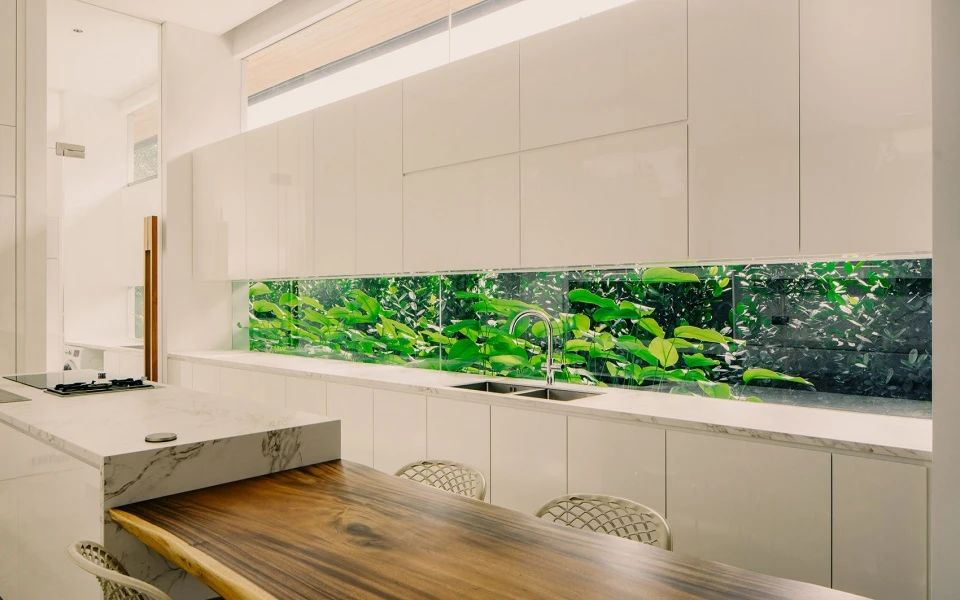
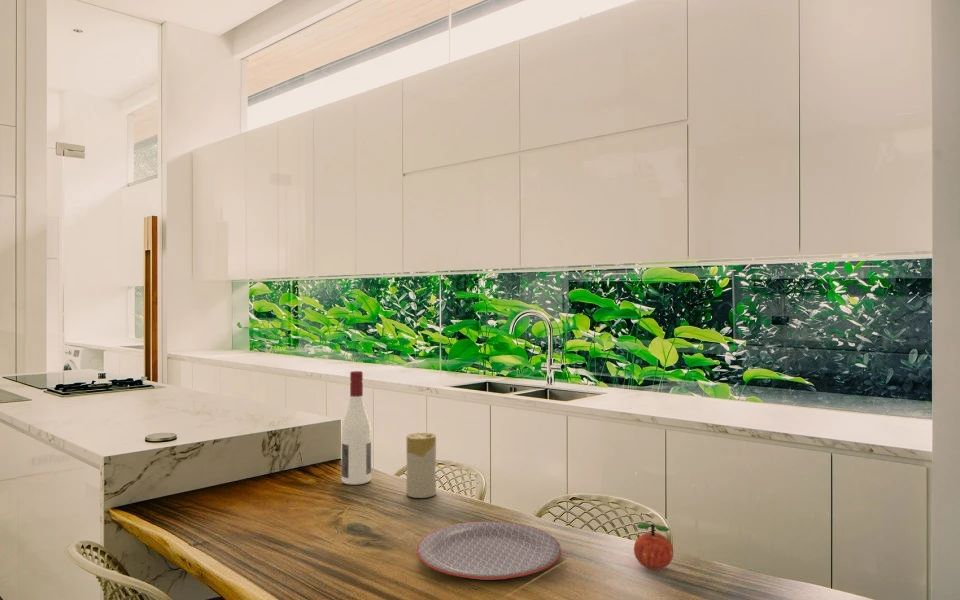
+ candle [406,432,437,499]
+ alcohol [341,370,372,486]
+ apple [633,522,674,571]
+ plate [415,520,562,581]
